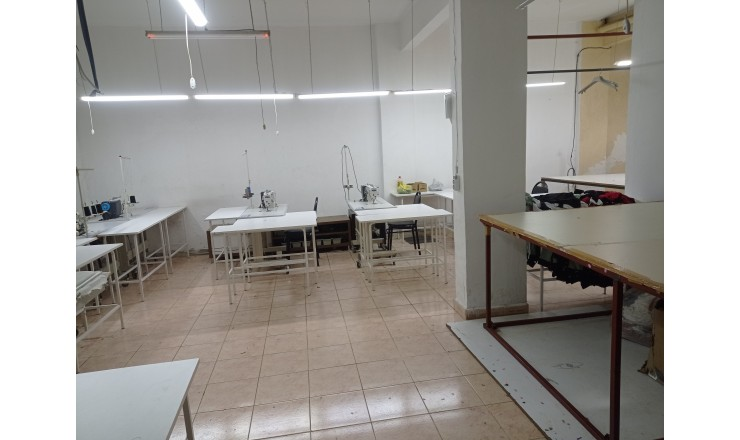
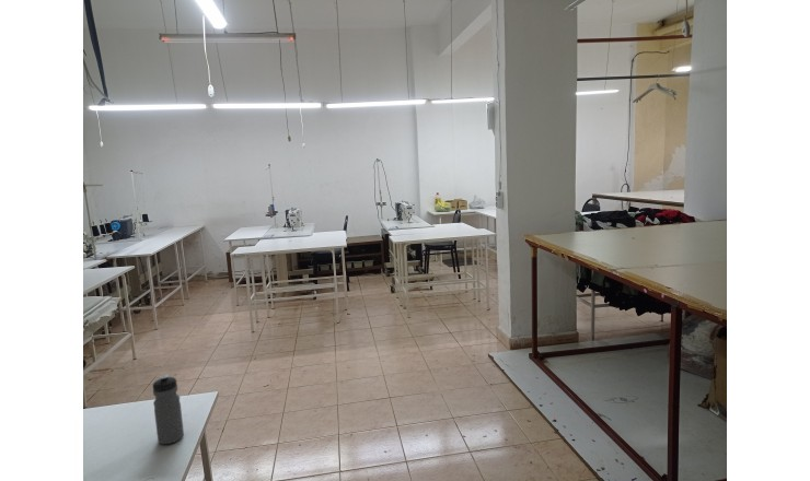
+ water bottle [152,374,185,445]
